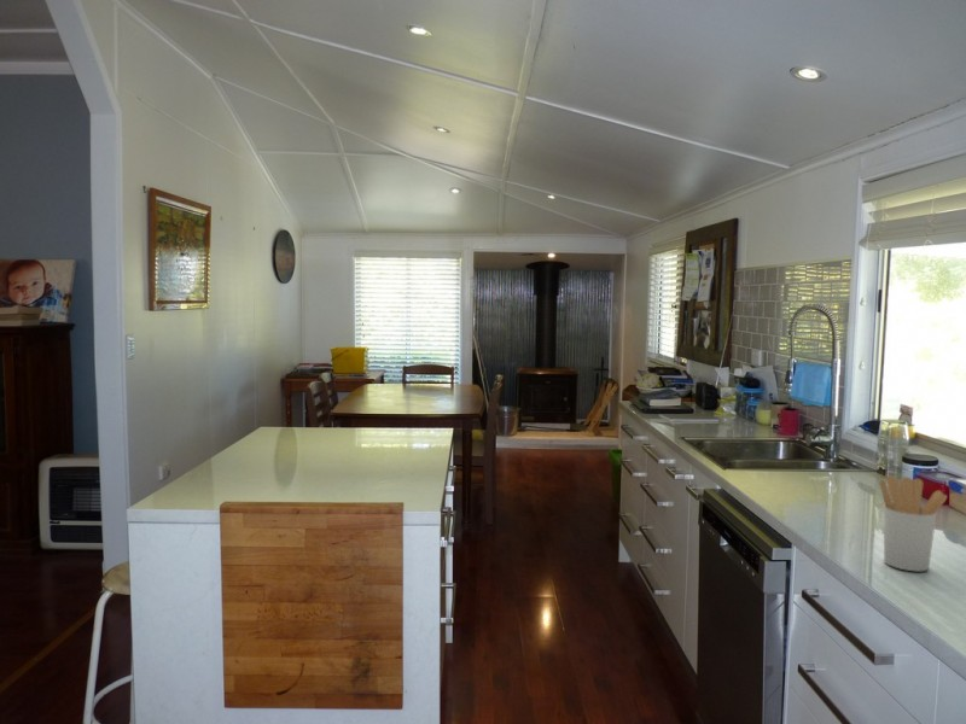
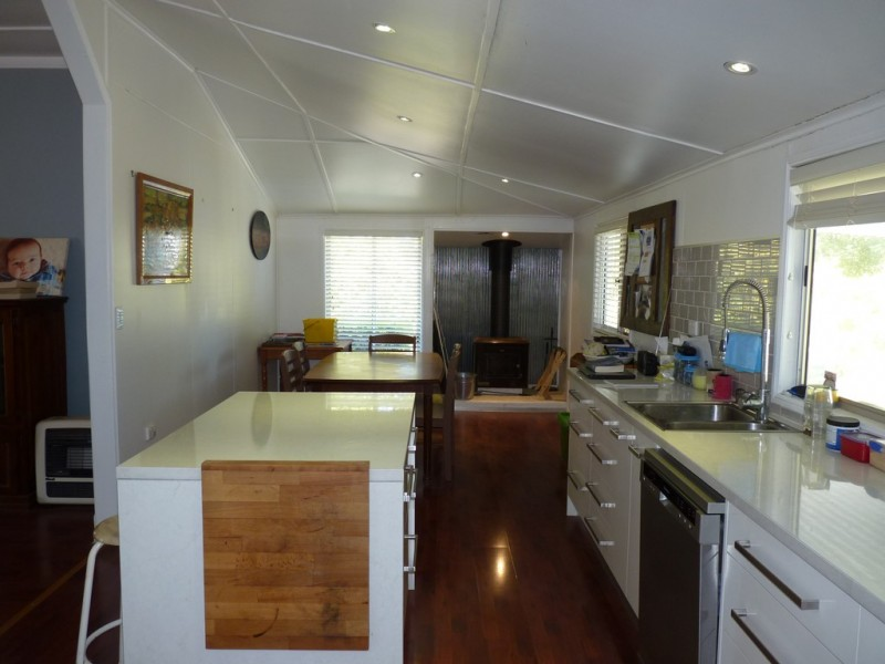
- utensil holder [879,474,948,572]
